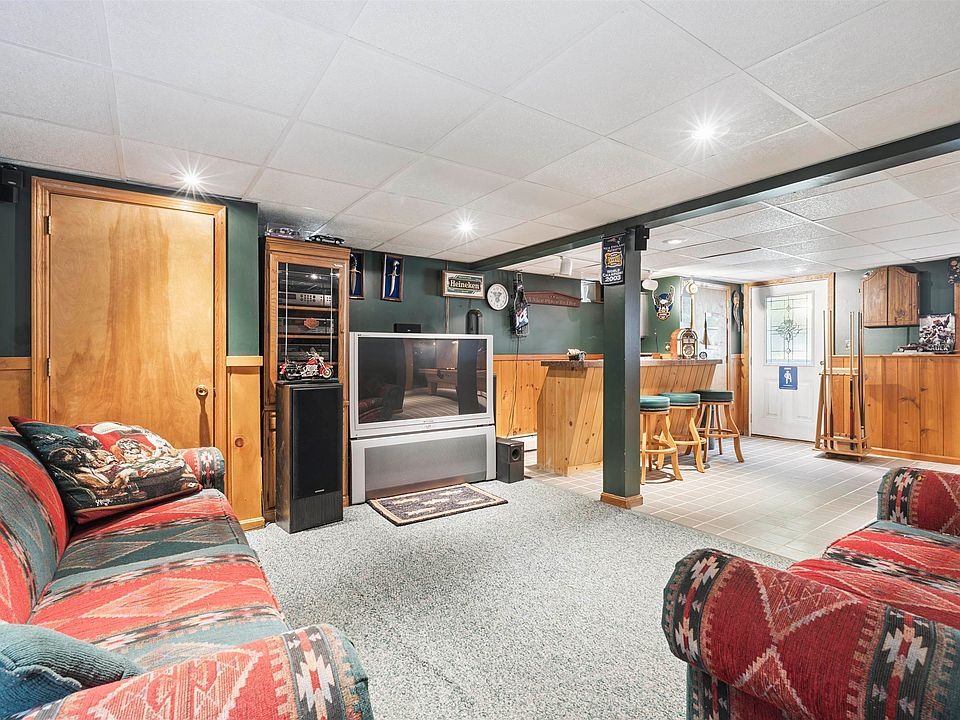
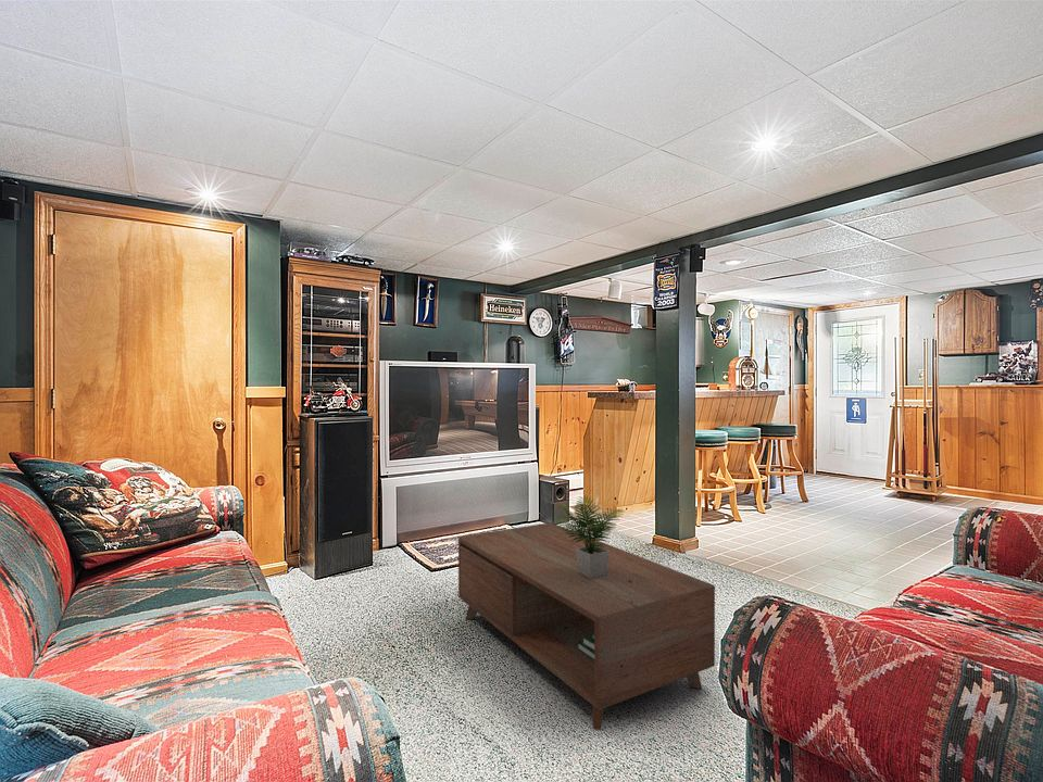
+ coffee table [457,494,716,731]
